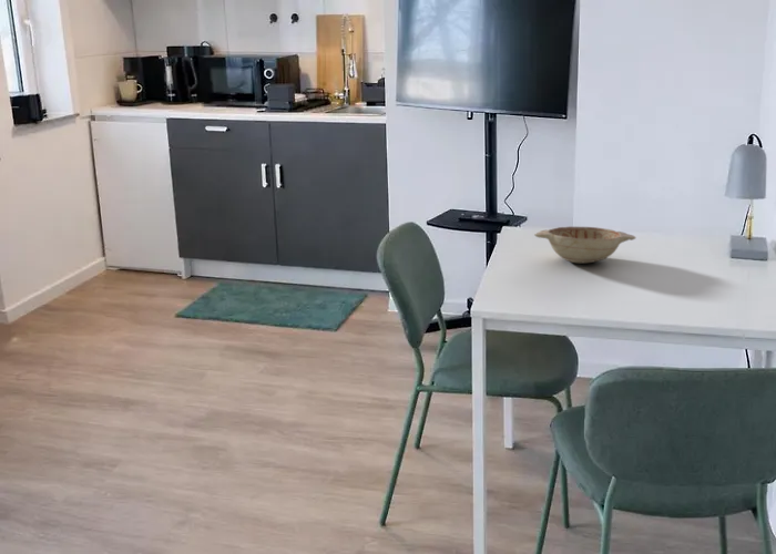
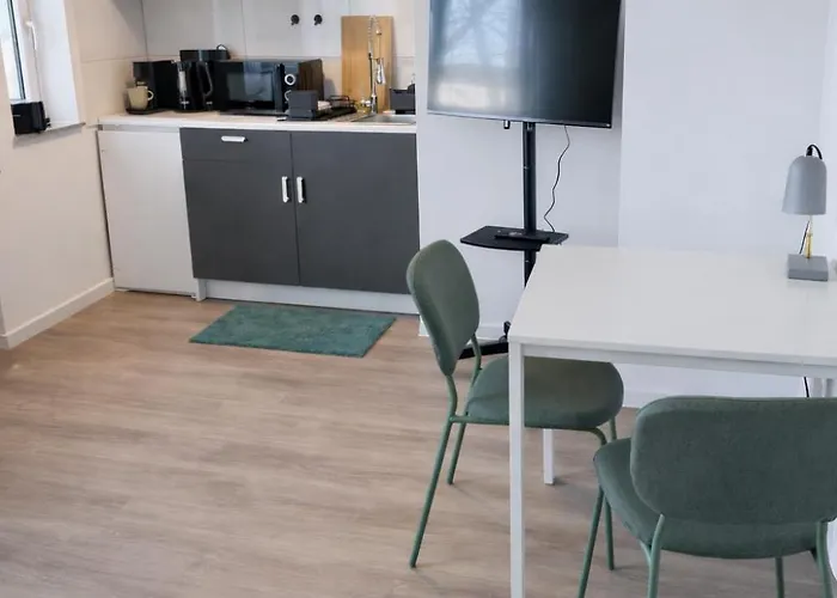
- decorative bowl [533,226,637,264]
